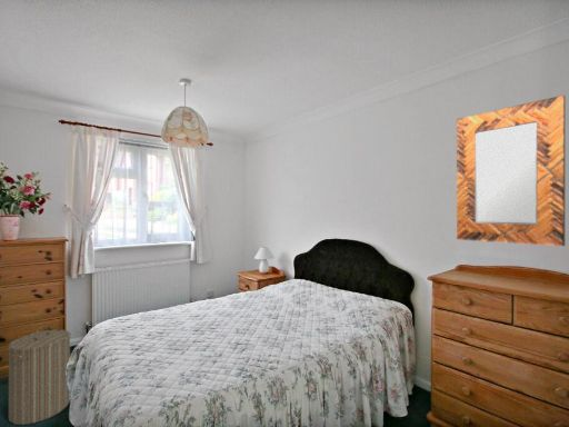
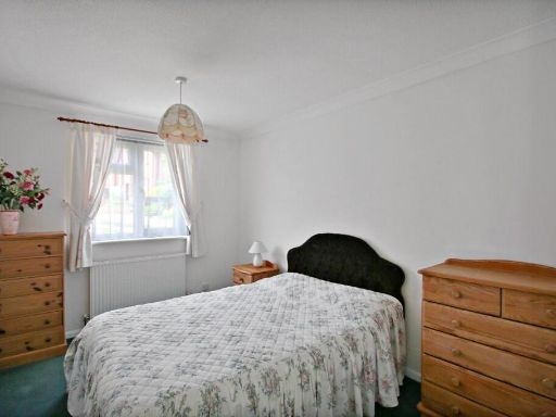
- laundry hamper [7,326,71,426]
- home mirror [456,95,566,247]
